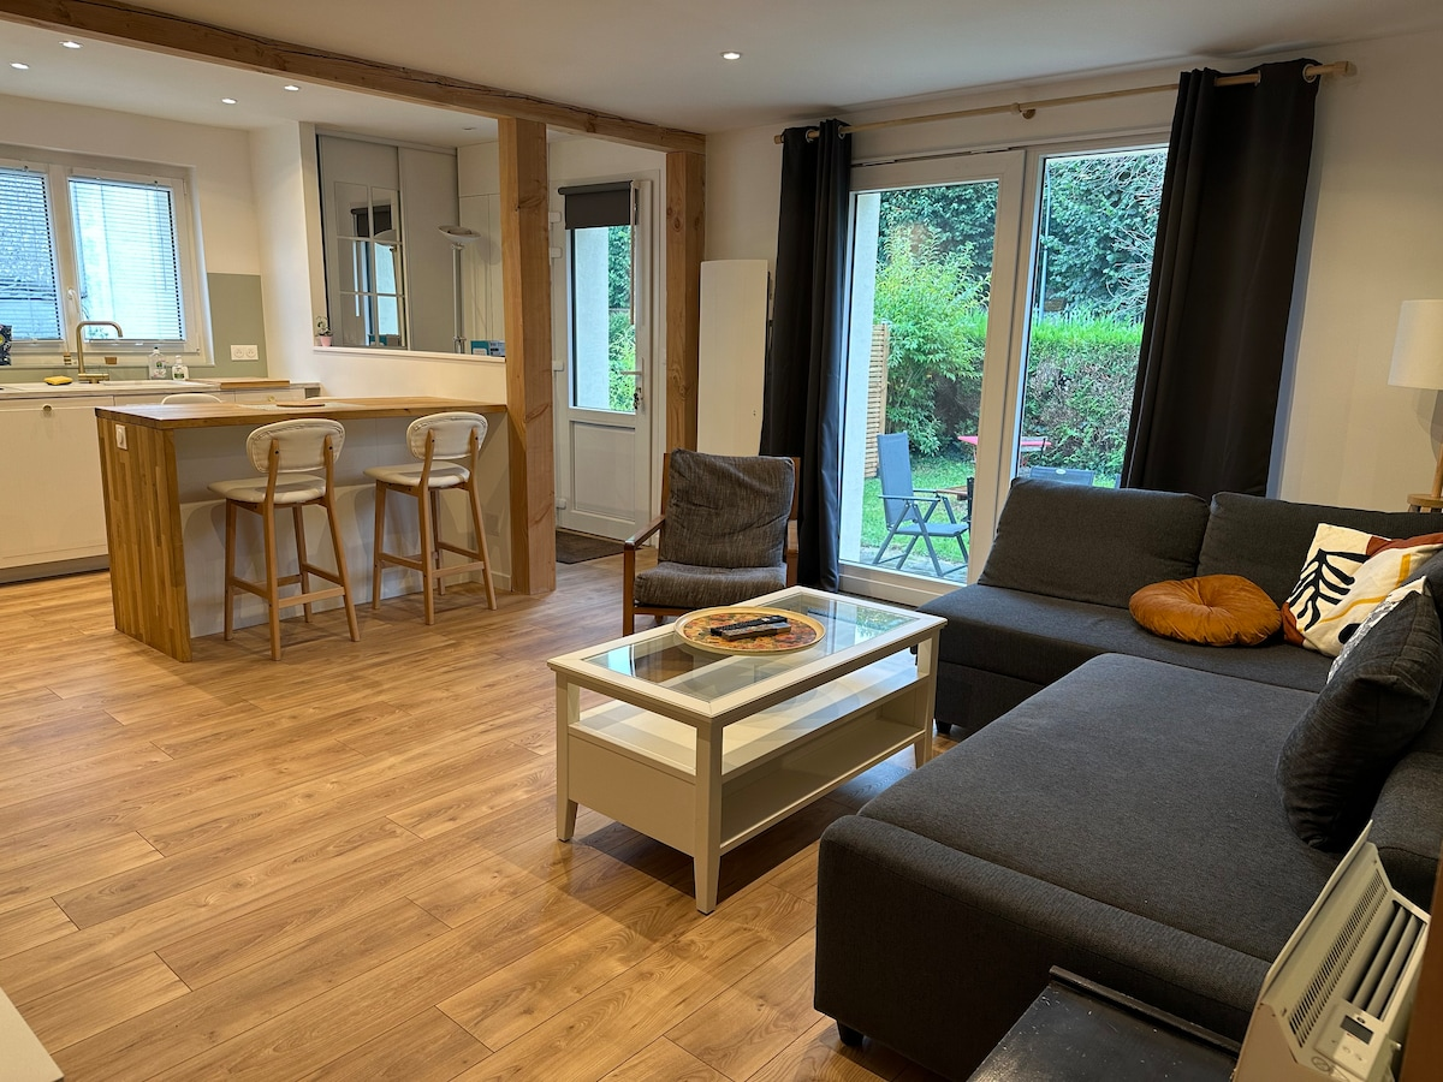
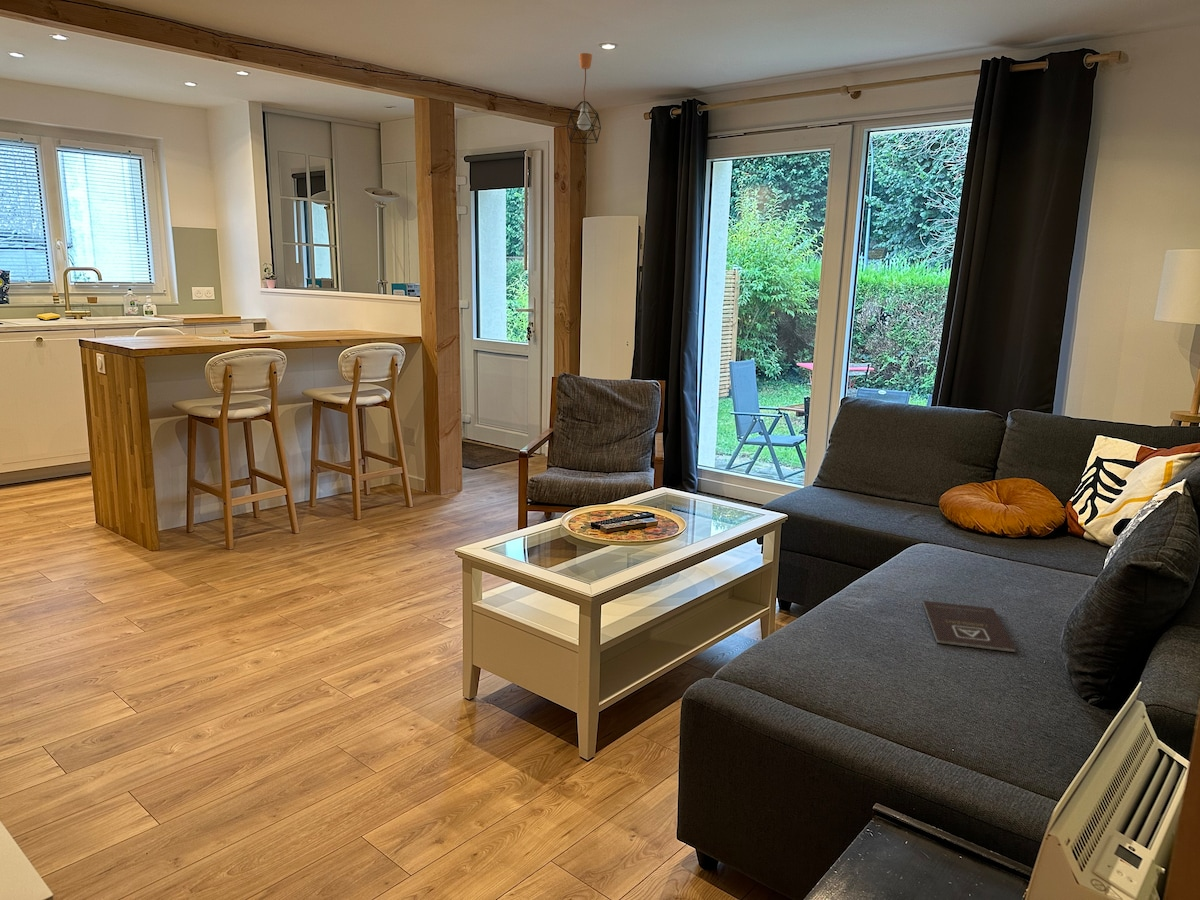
+ pendant light [566,52,602,145]
+ book [922,600,1017,654]
